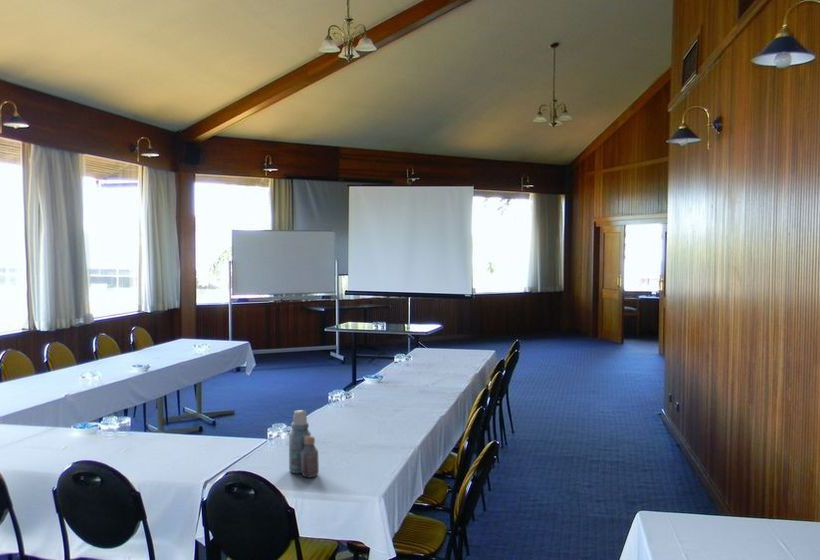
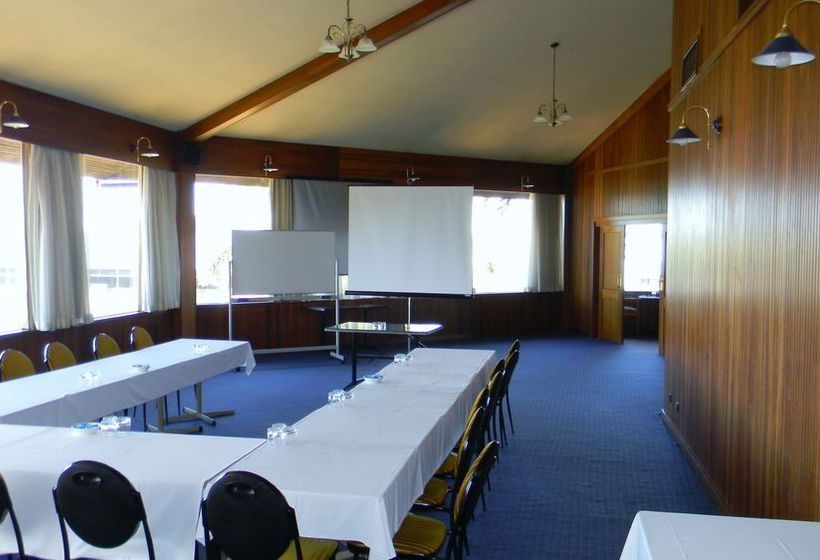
- bottle [288,409,320,478]
